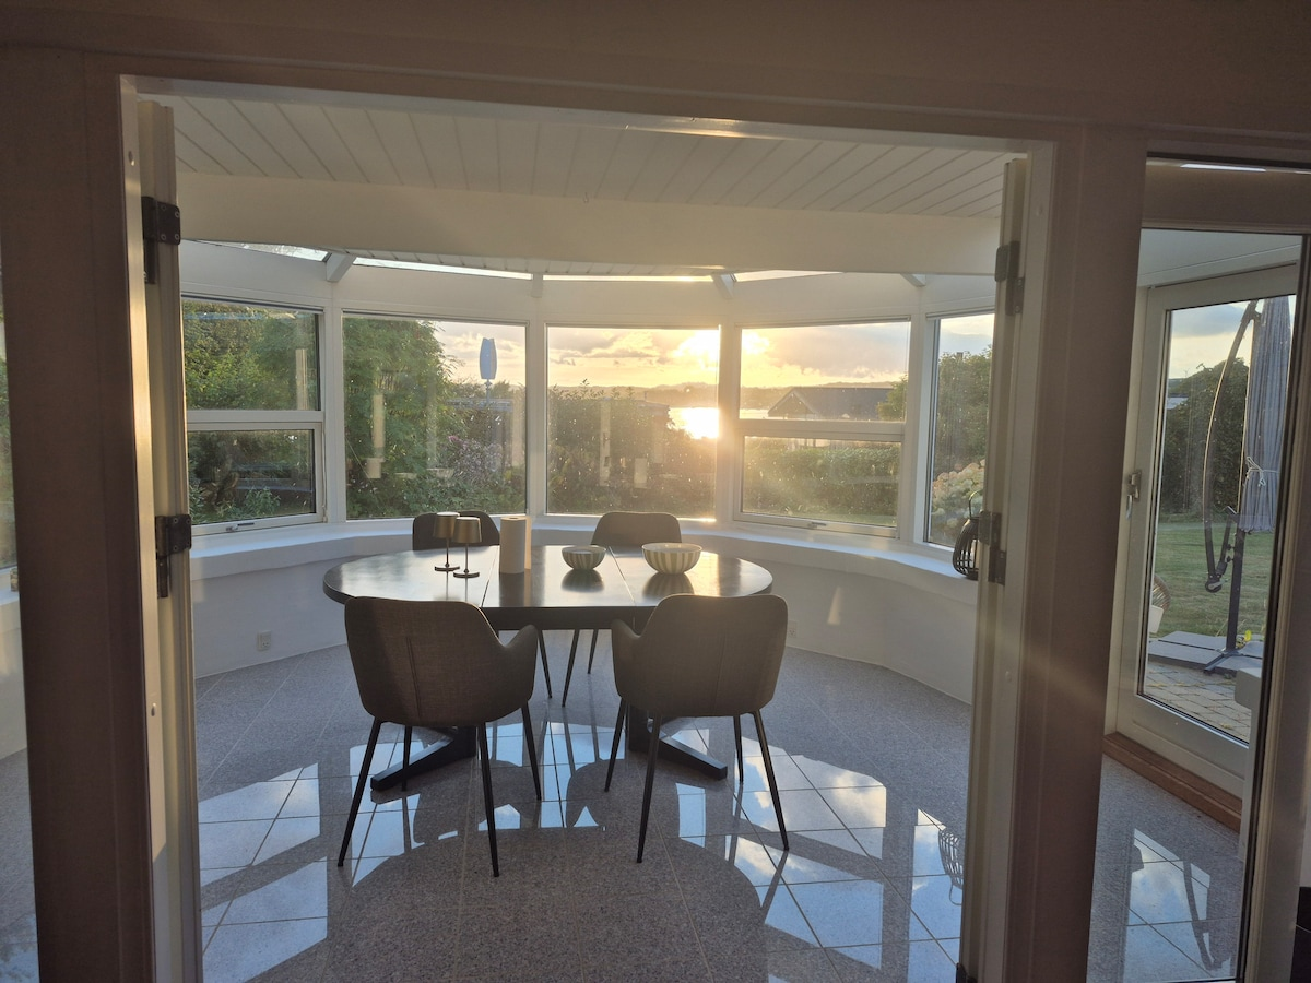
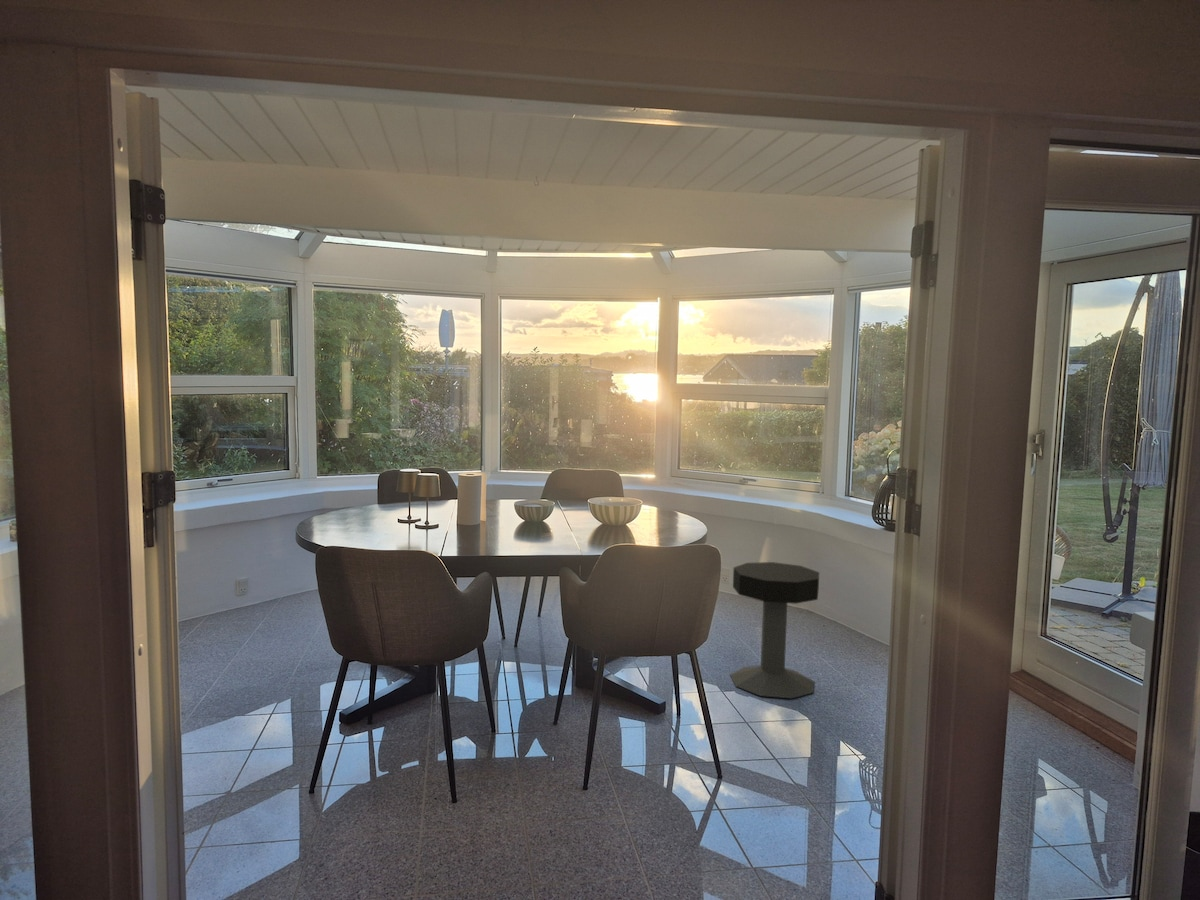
+ side table [729,561,820,699]
